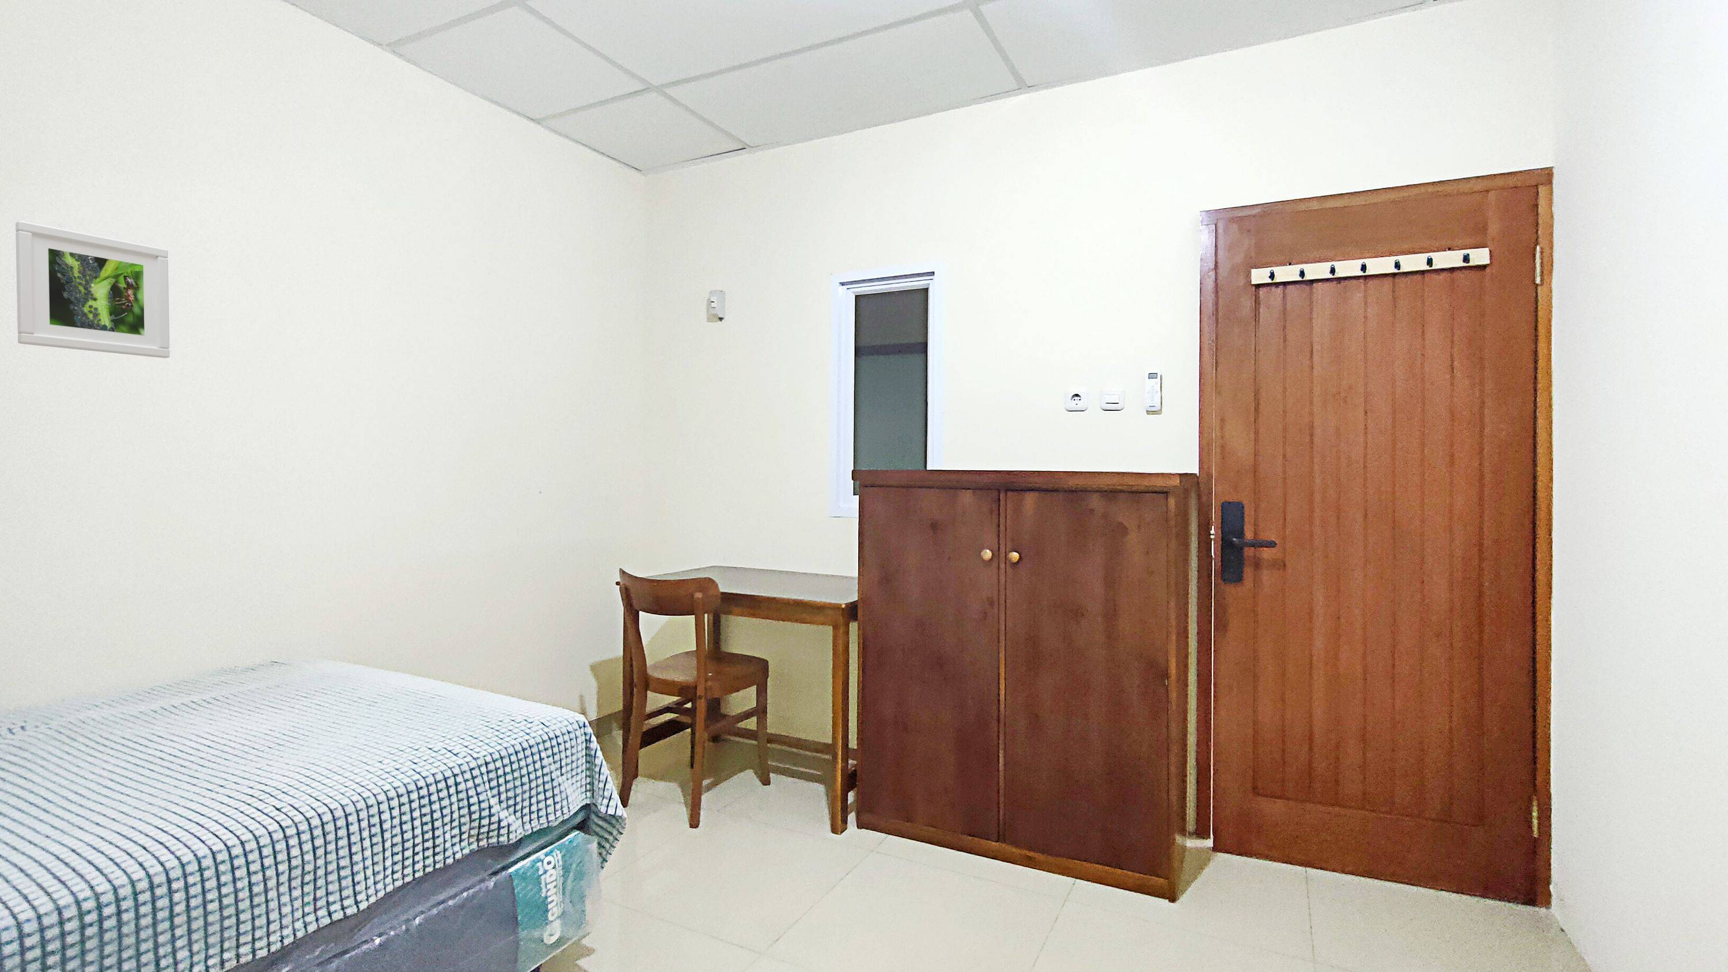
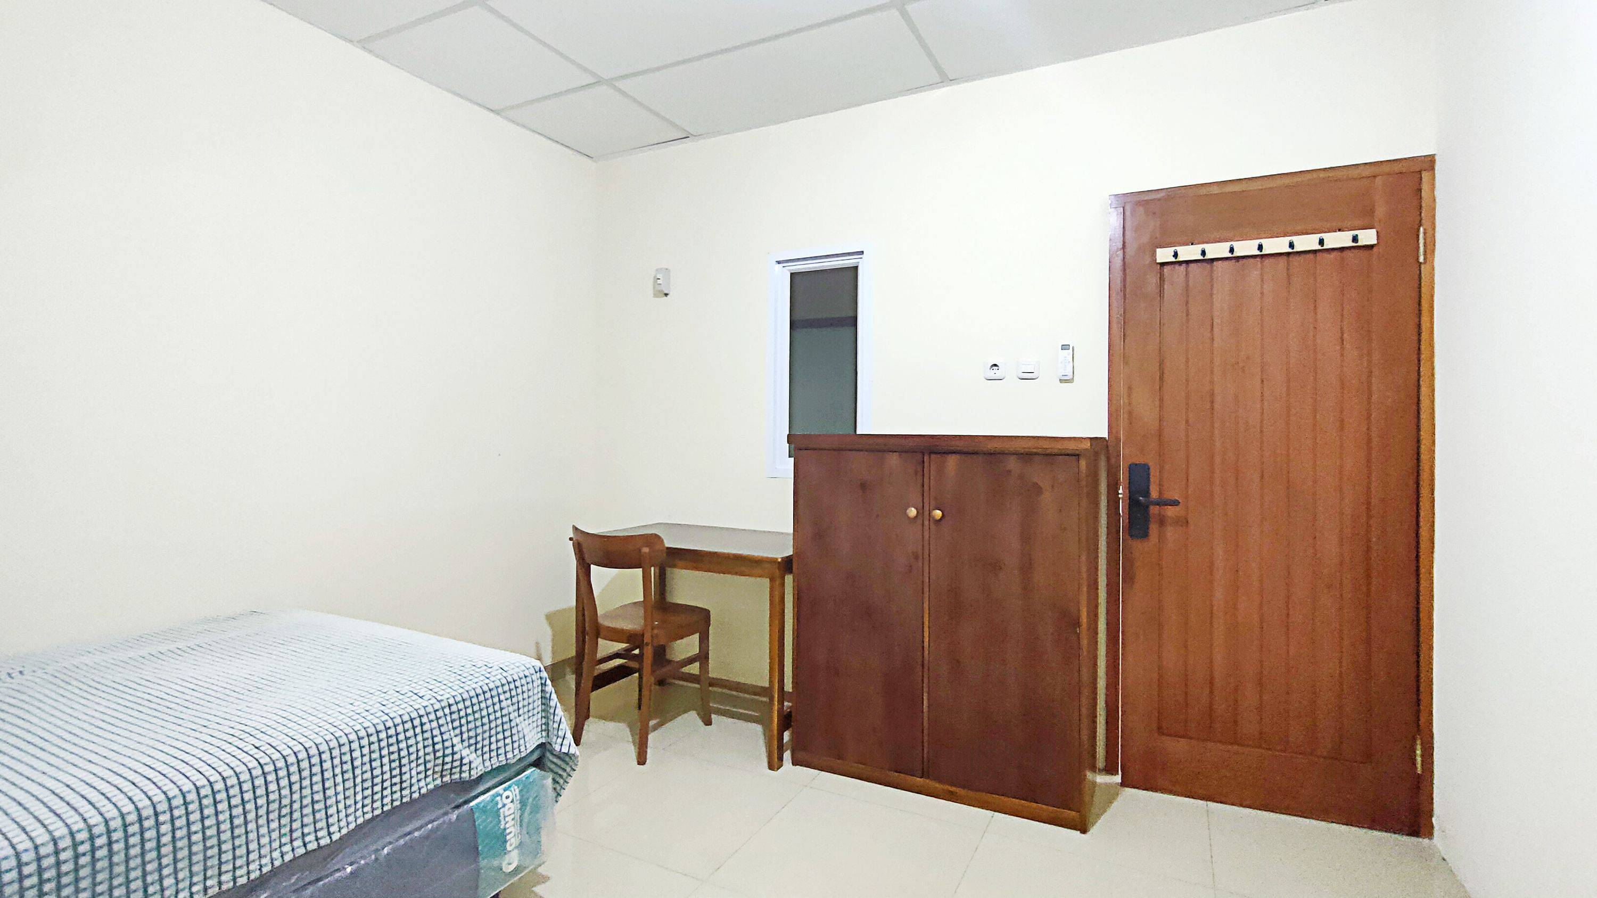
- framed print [15,220,171,358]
